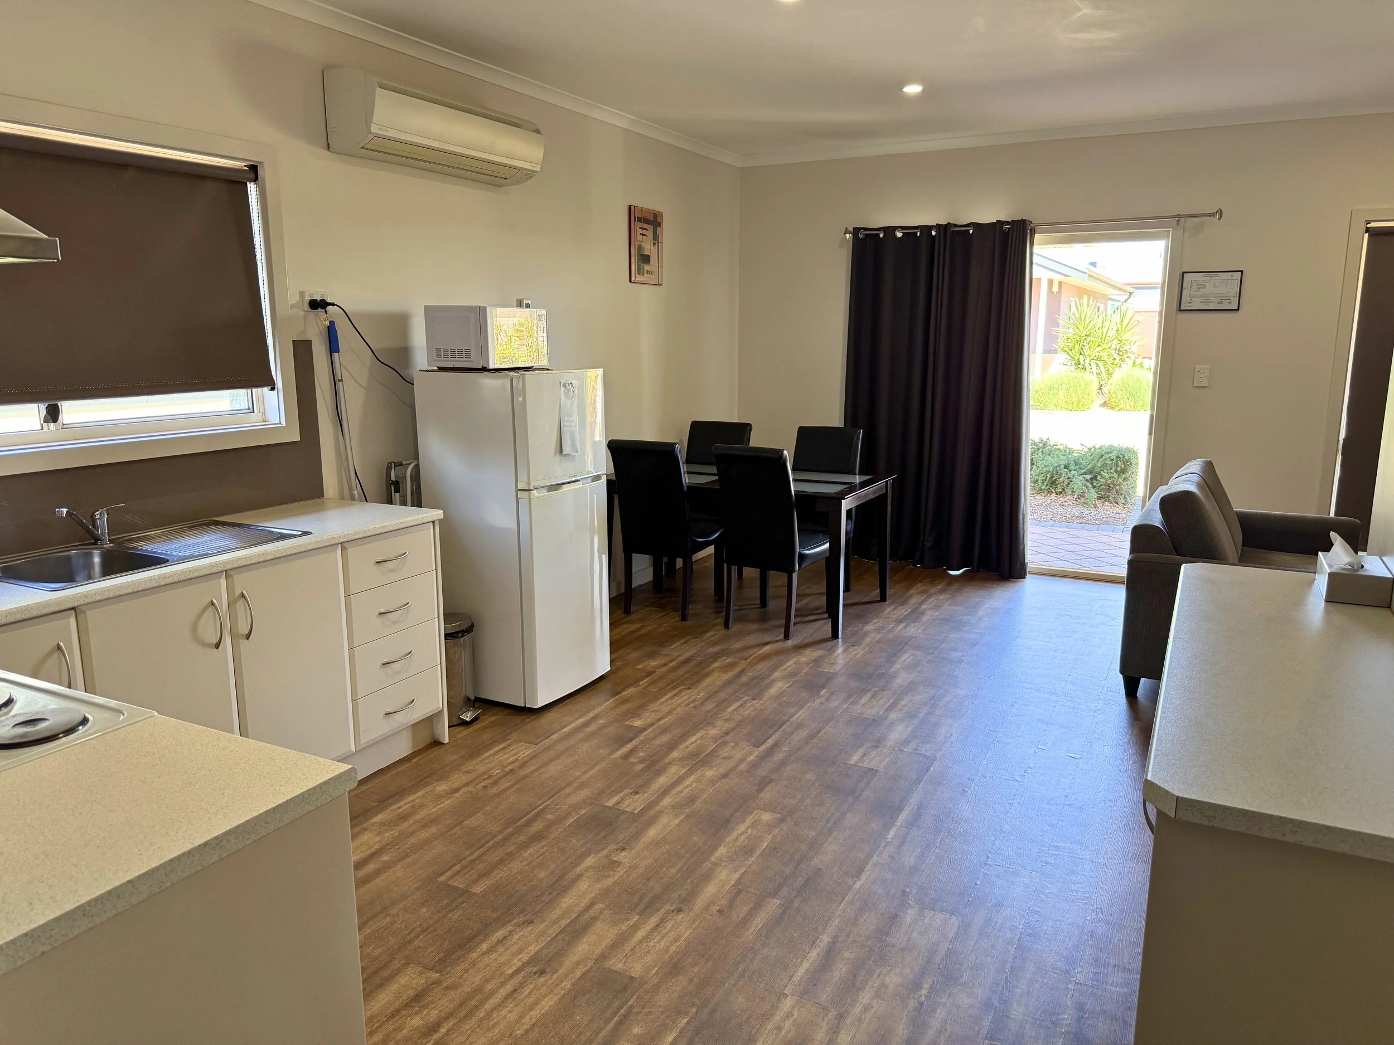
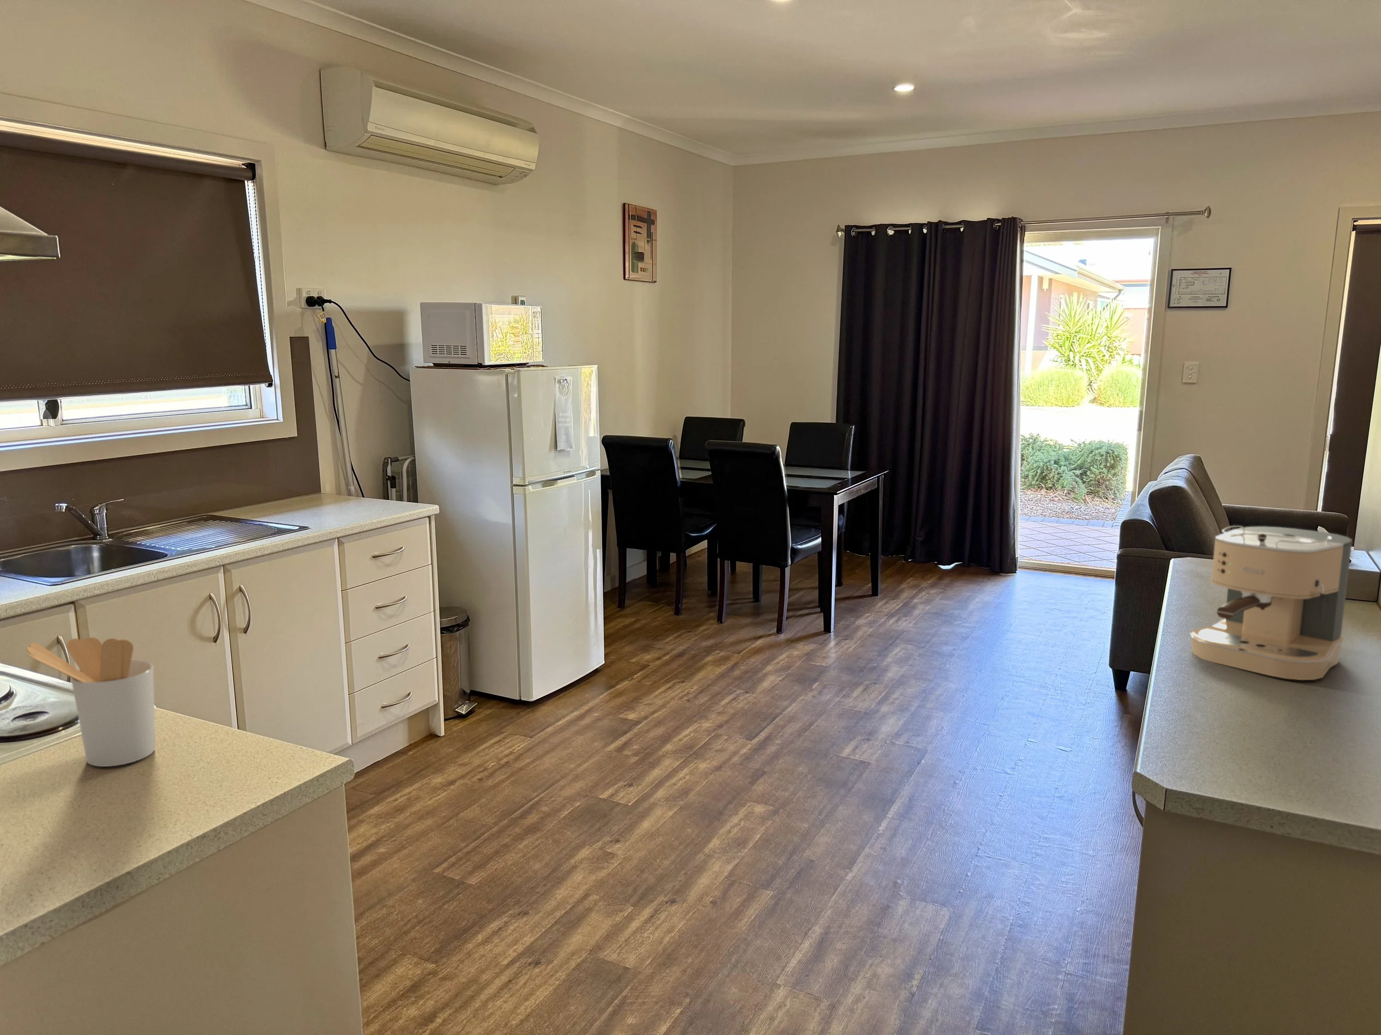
+ utensil holder [25,637,155,768]
+ coffee maker [1190,525,1353,681]
